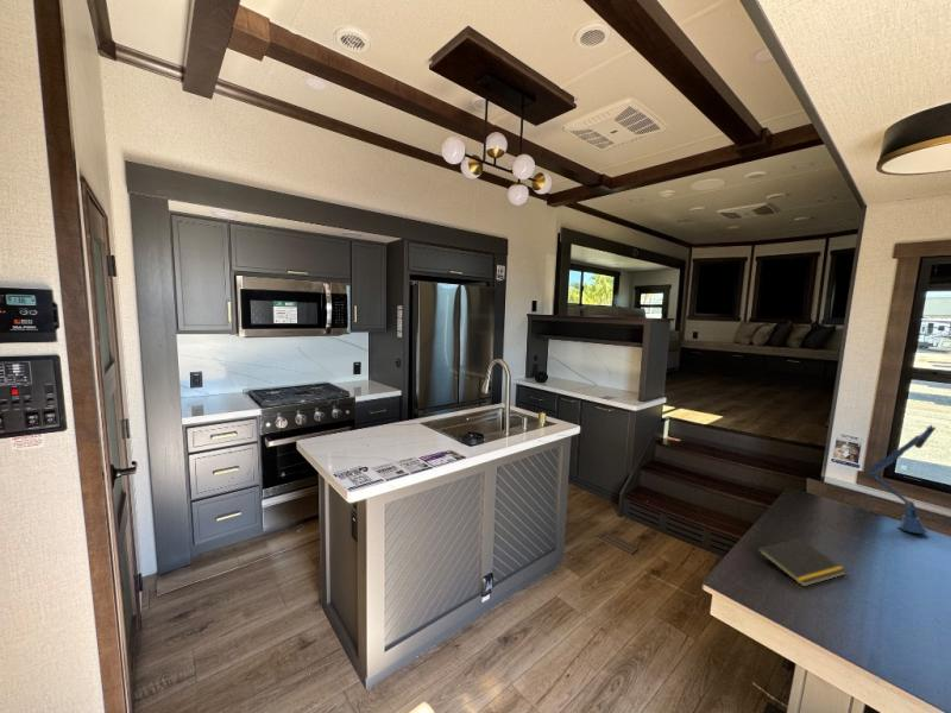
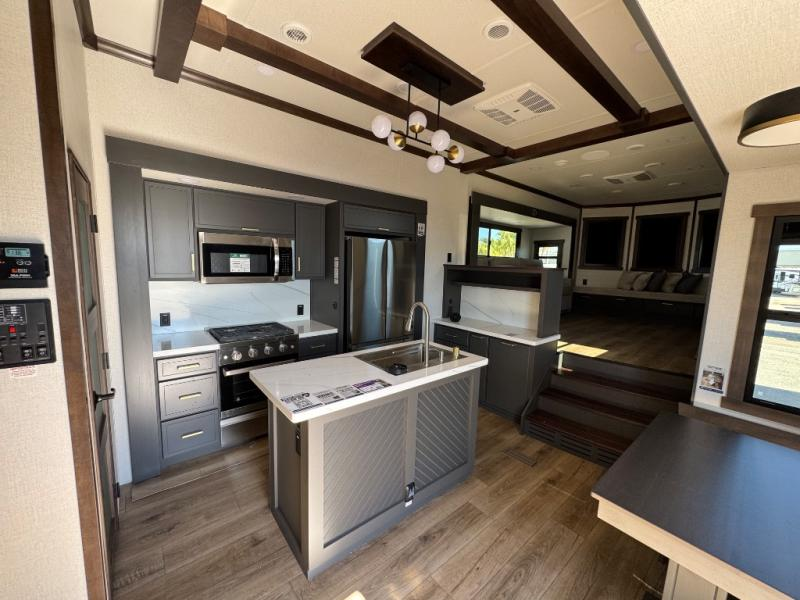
- notepad [755,537,848,587]
- desk lamp [865,424,937,535]
